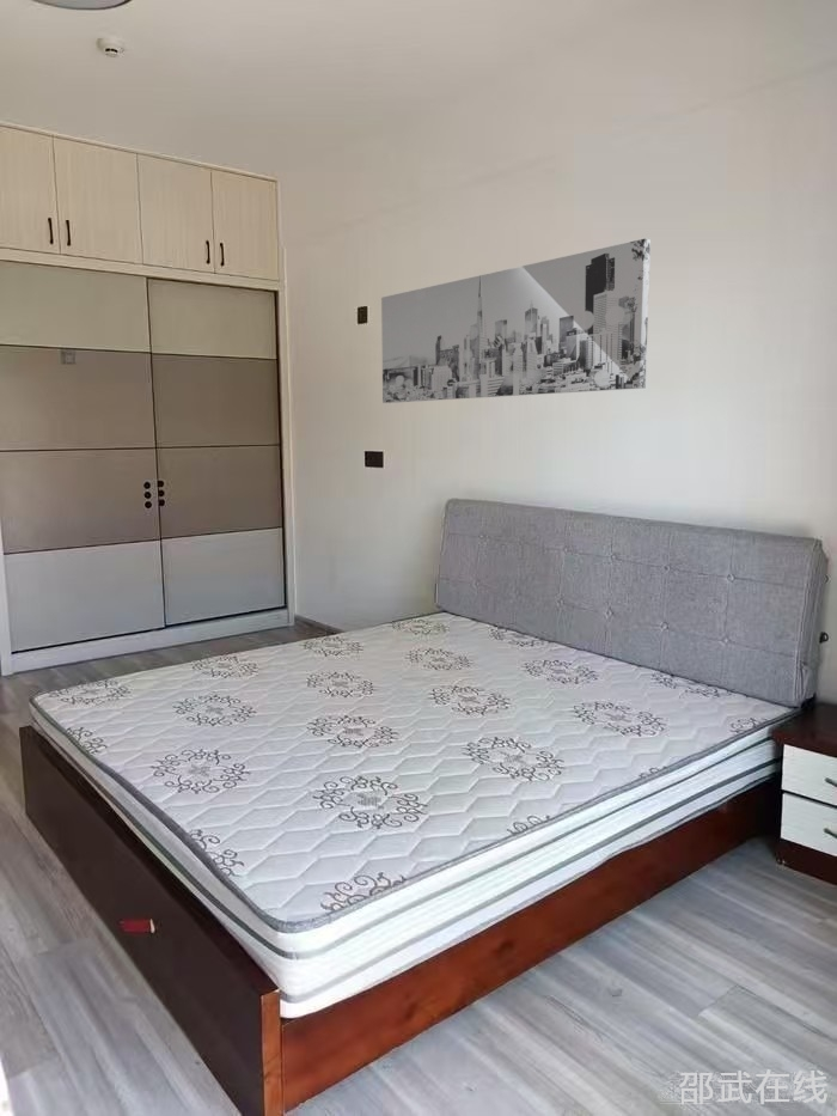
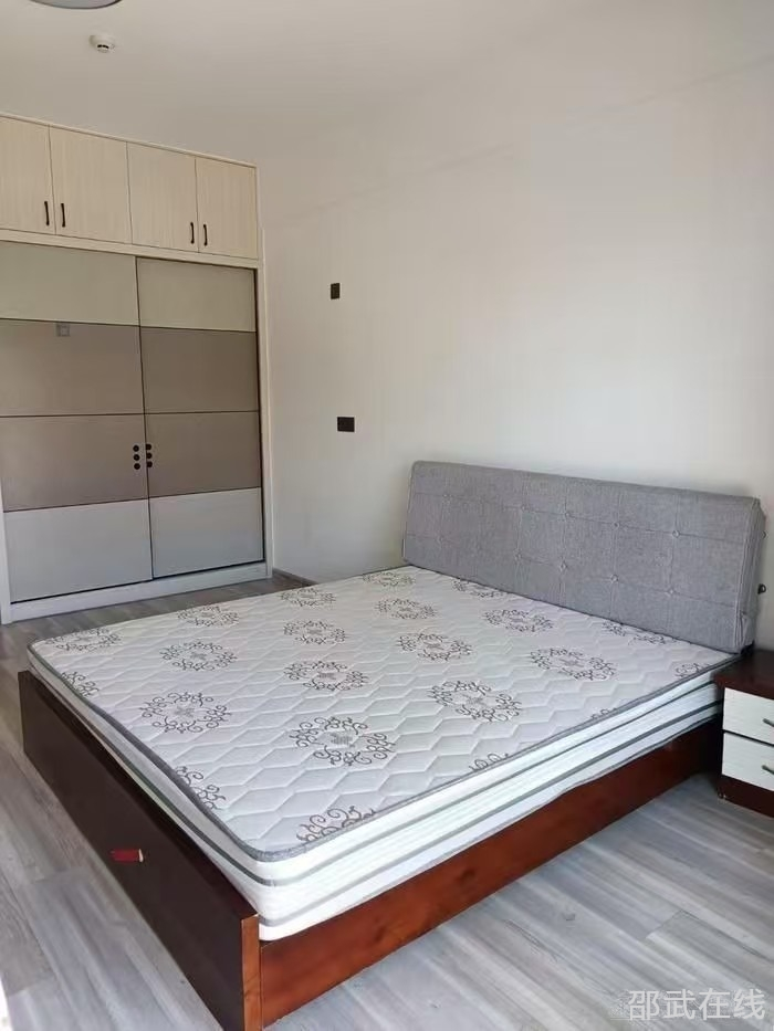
- wall art [380,238,652,404]
